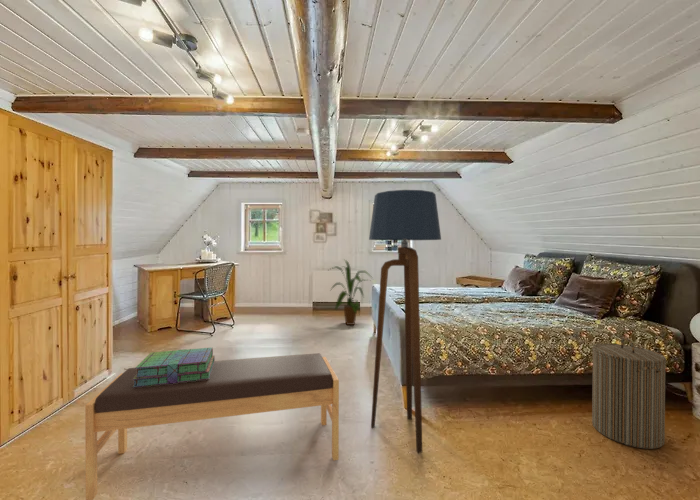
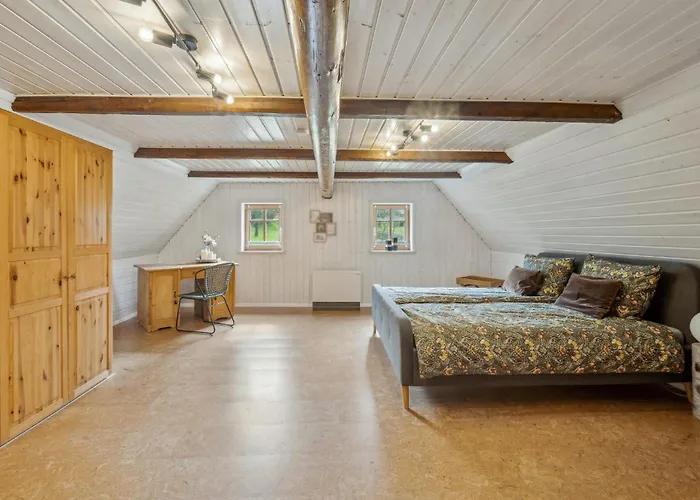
- bench [84,352,340,500]
- stack of books [133,347,215,387]
- floor lamp [368,189,442,454]
- house plant [326,258,374,326]
- laundry hamper [591,337,667,450]
